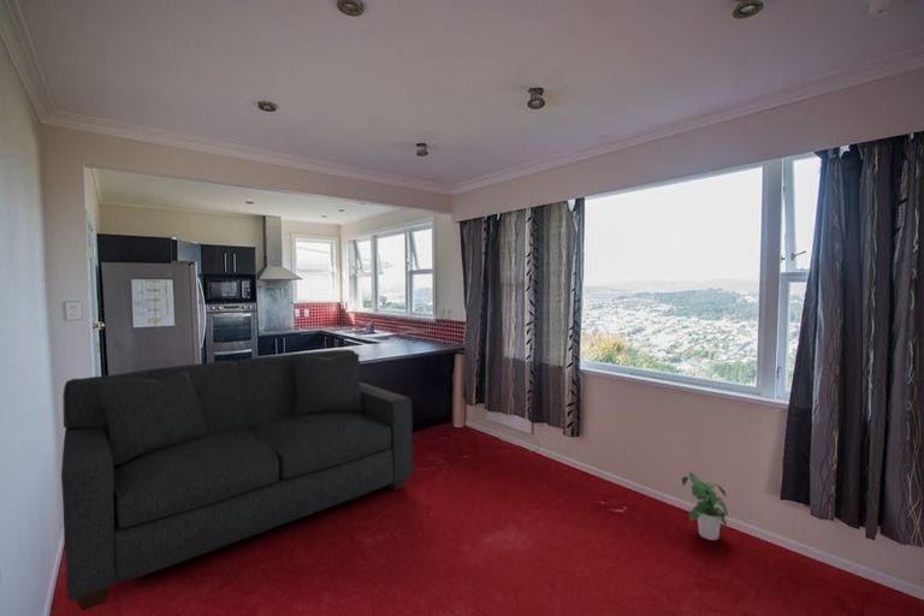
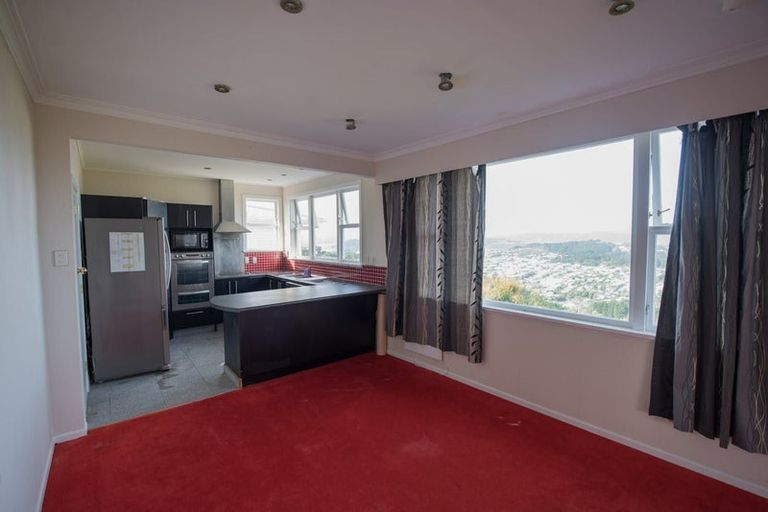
- potted plant [681,470,729,541]
- sofa [60,348,414,612]
